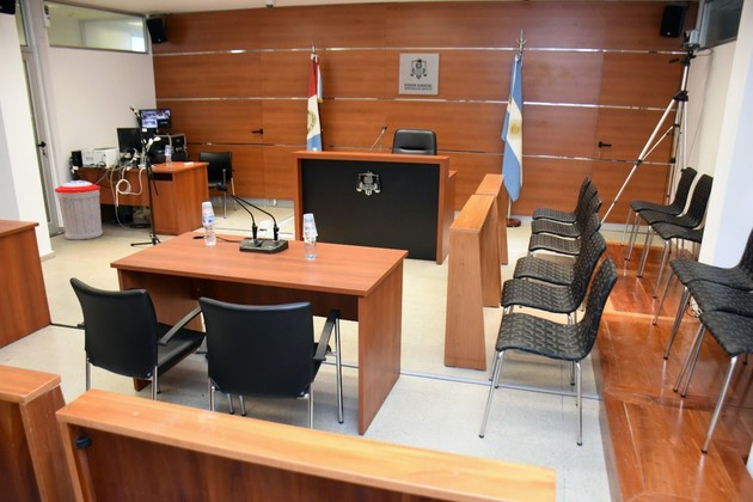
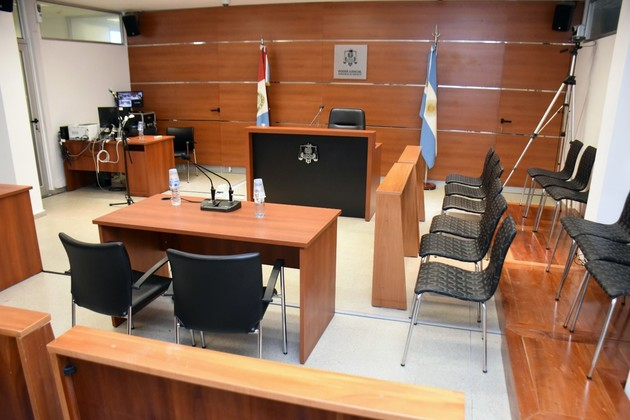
- trash can [54,179,104,241]
